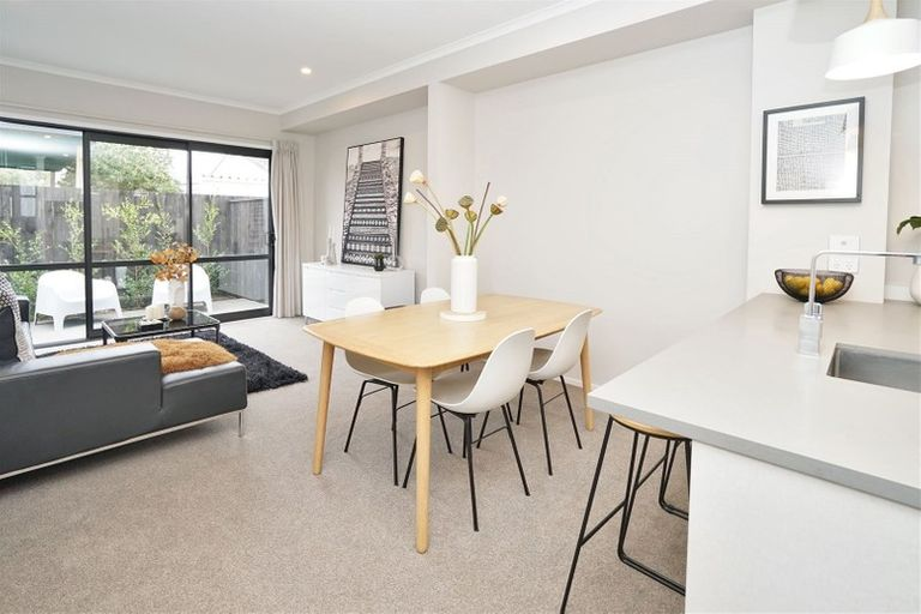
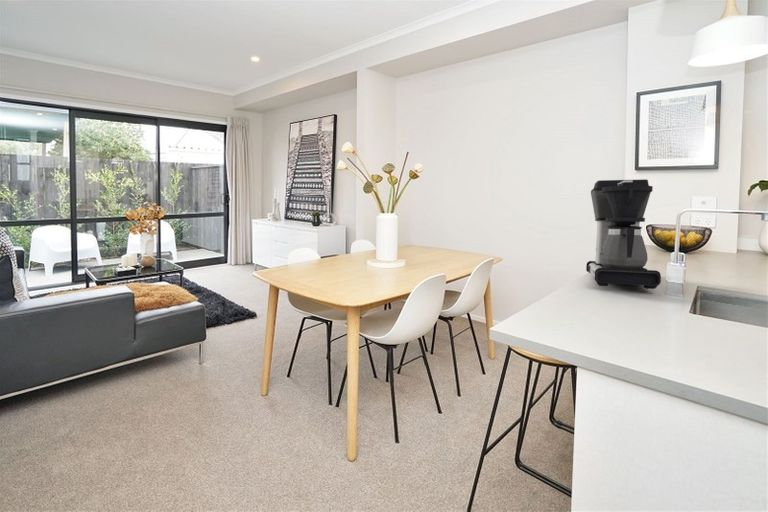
+ coffee maker [585,178,662,290]
